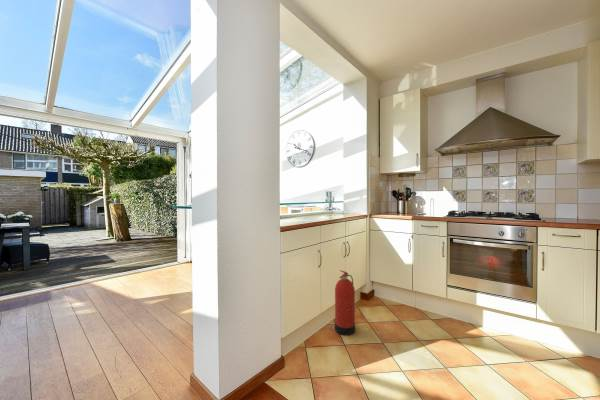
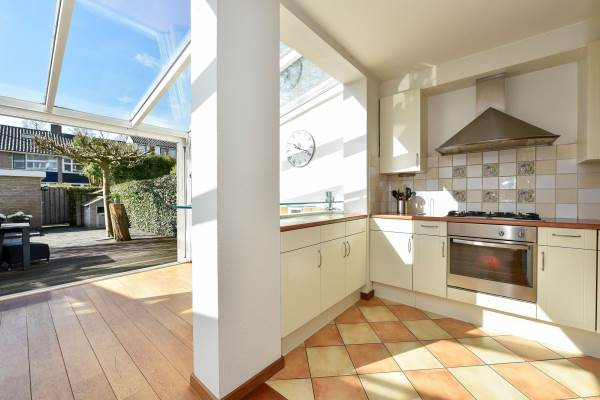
- fire extinguisher [334,269,356,336]
